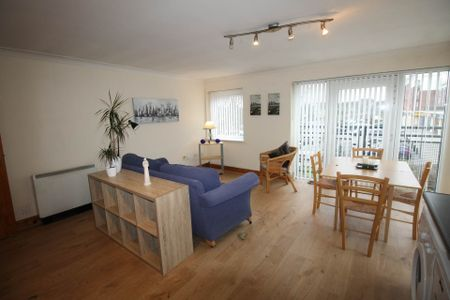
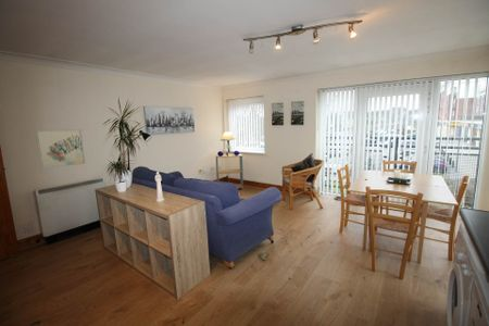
+ wall art [34,128,86,170]
